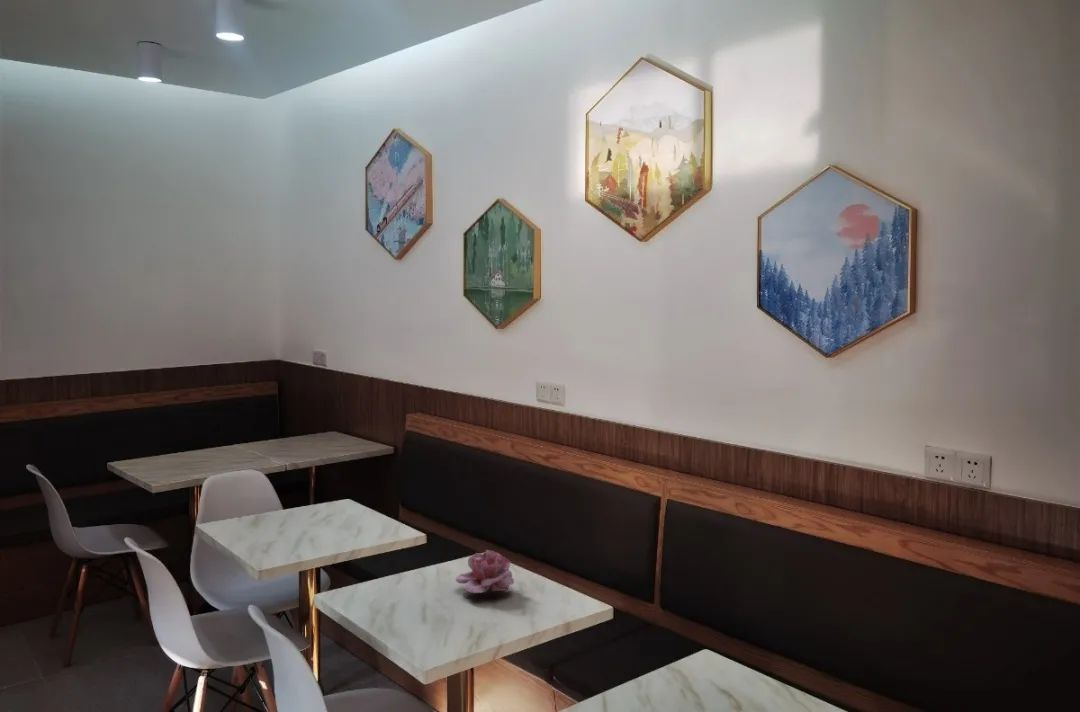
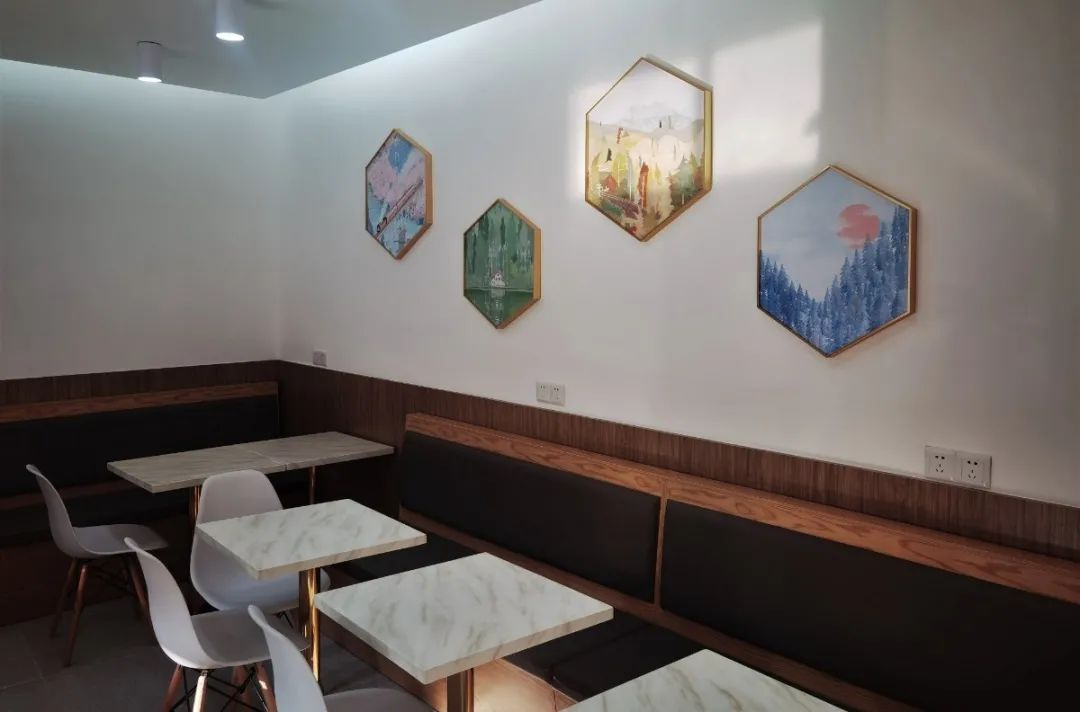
- flower [455,549,515,595]
